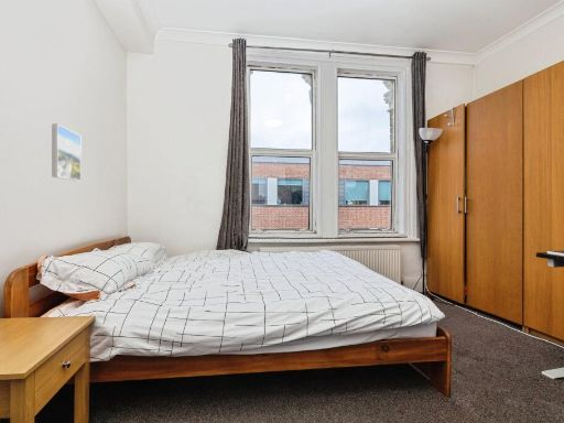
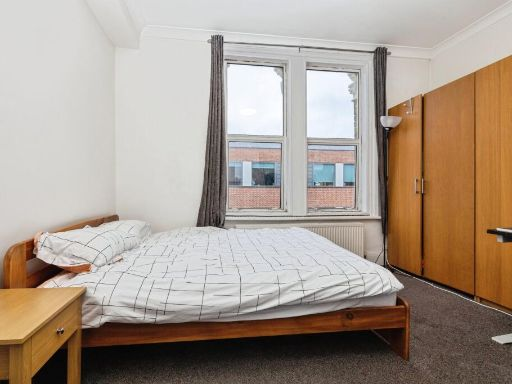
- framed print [51,122,83,182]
